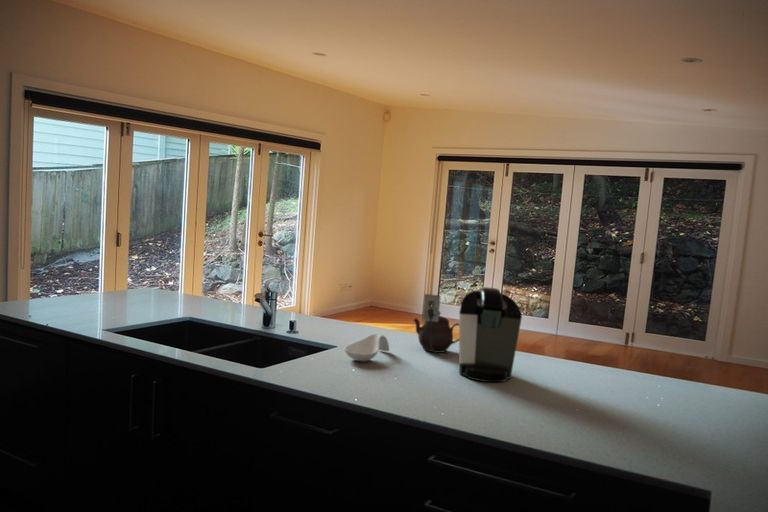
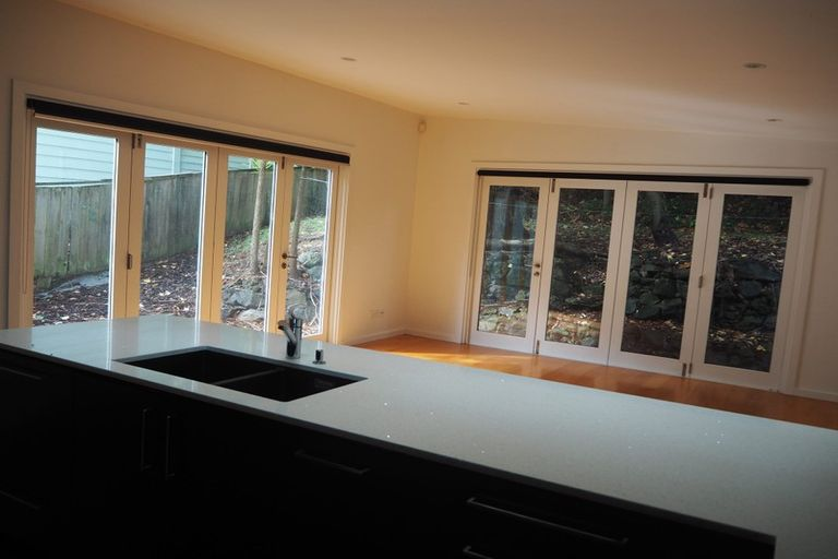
- coffee maker [421,286,523,383]
- teapot [413,310,459,354]
- spoon rest [344,333,390,362]
